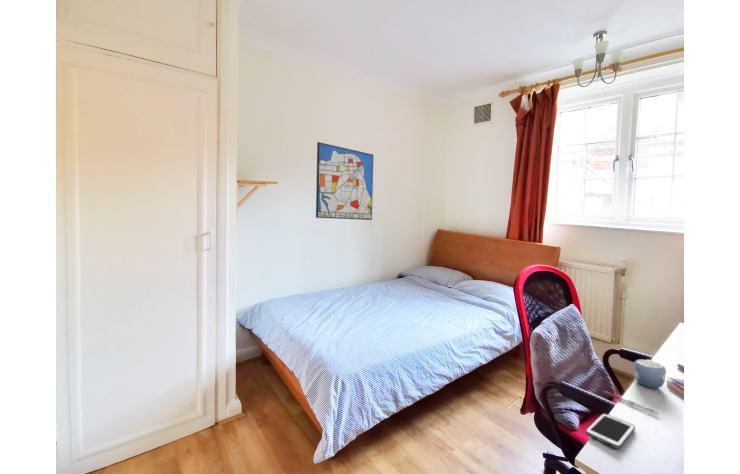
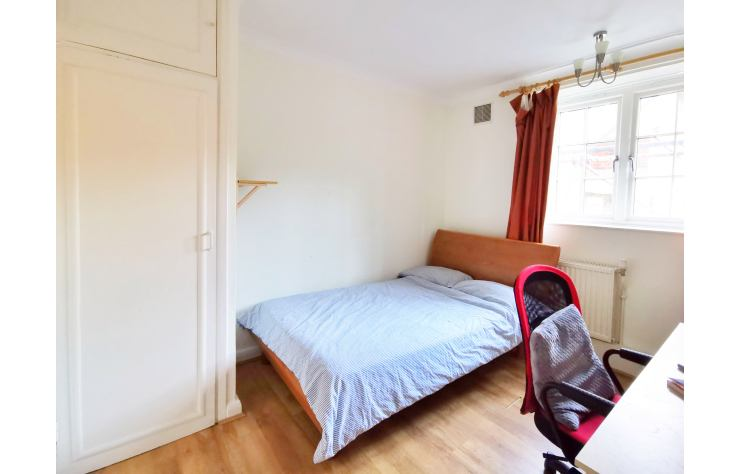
- pen [602,390,660,415]
- wall art [315,141,375,221]
- cell phone [584,412,636,450]
- mug [633,358,667,389]
